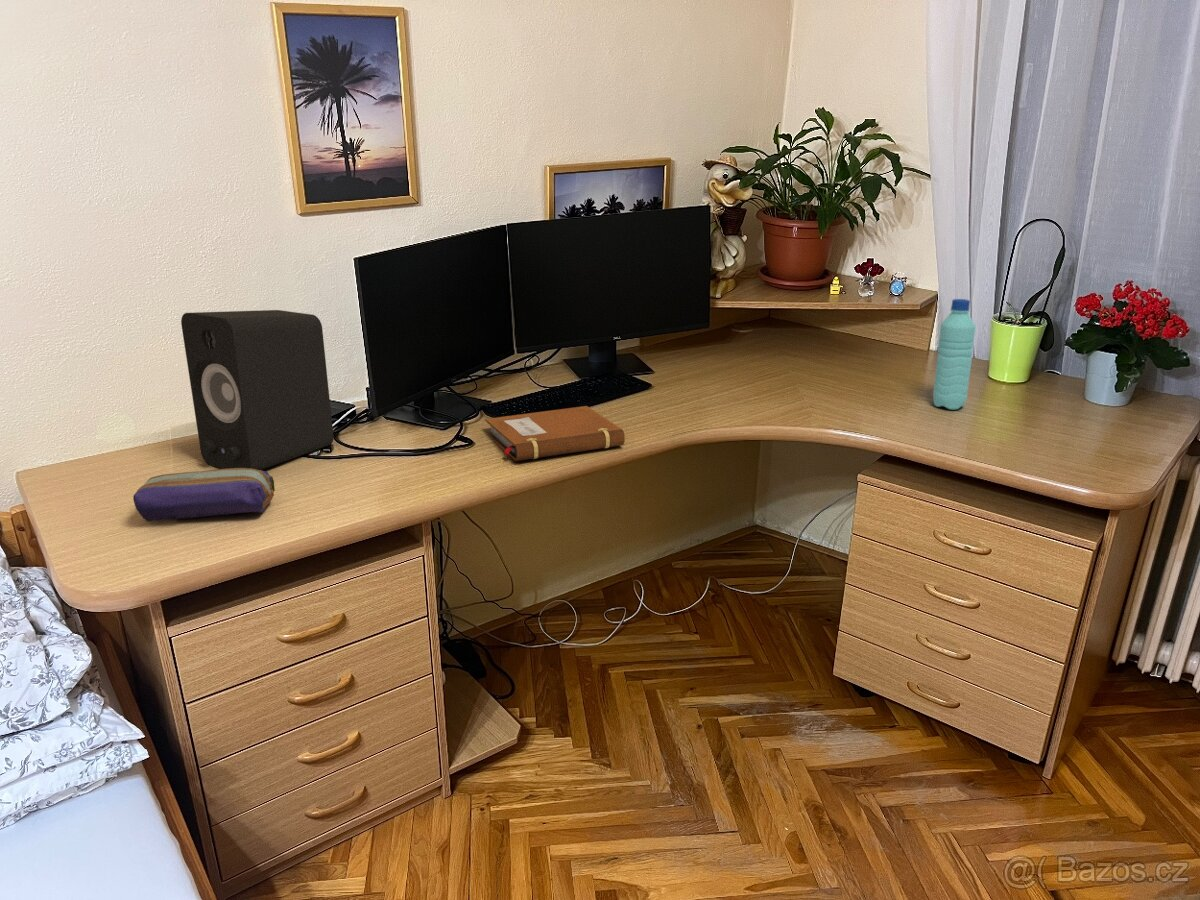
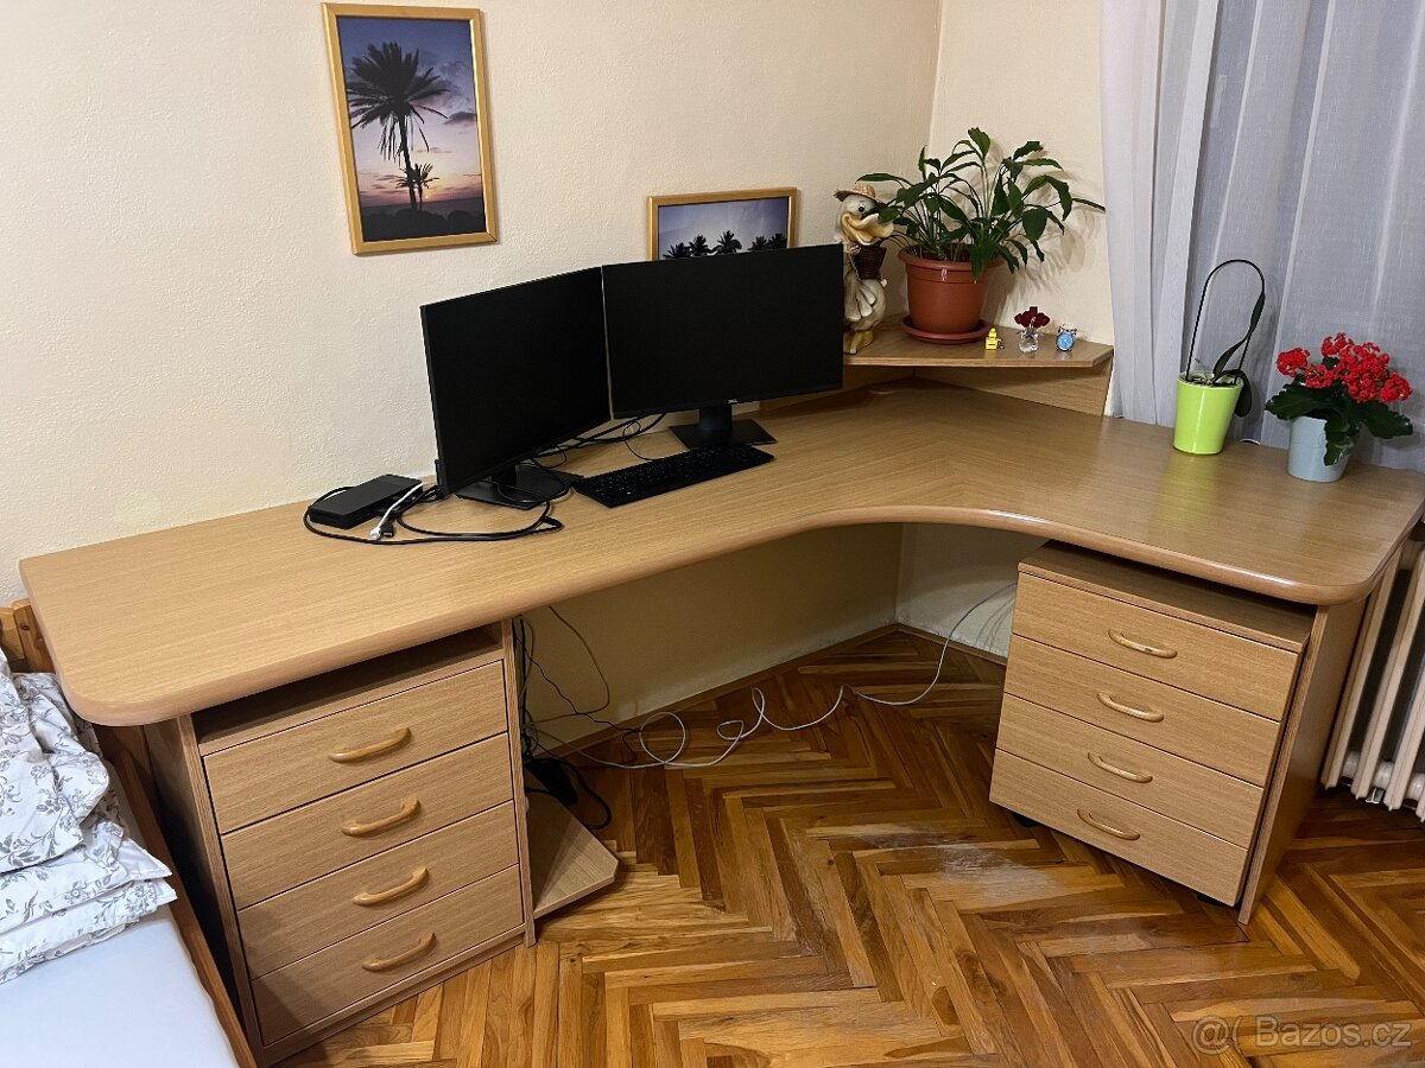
- speaker [180,309,335,471]
- notebook [485,405,626,462]
- pencil case [132,468,276,522]
- water bottle [932,298,977,410]
